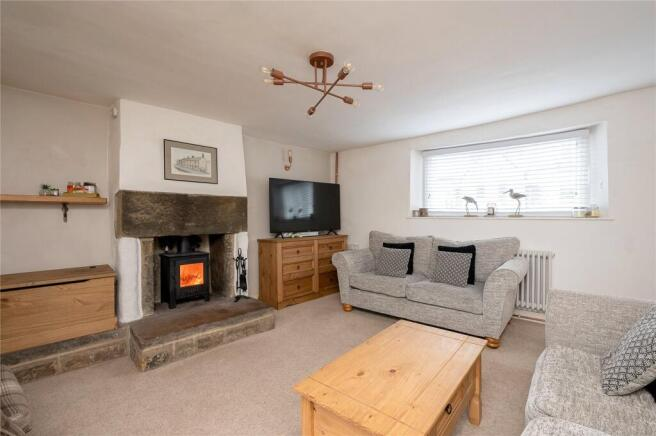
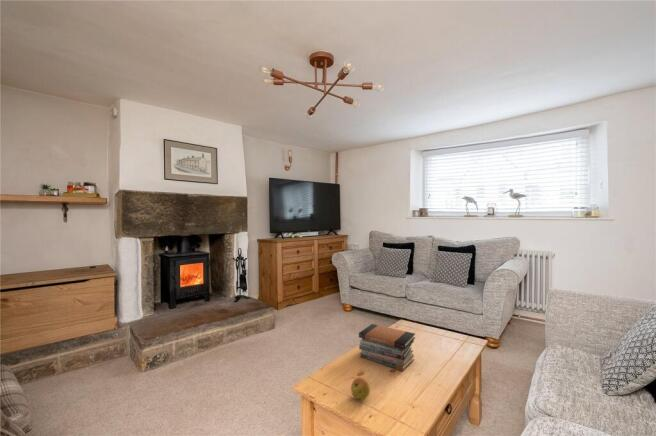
+ book stack [358,323,416,372]
+ apple [350,377,371,401]
